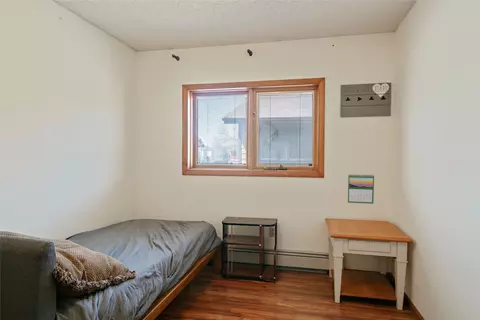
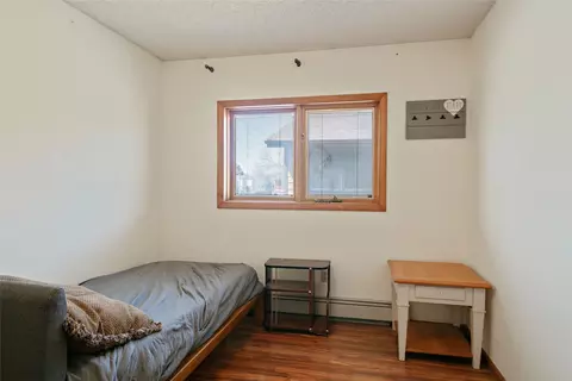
- calendar [347,173,375,205]
